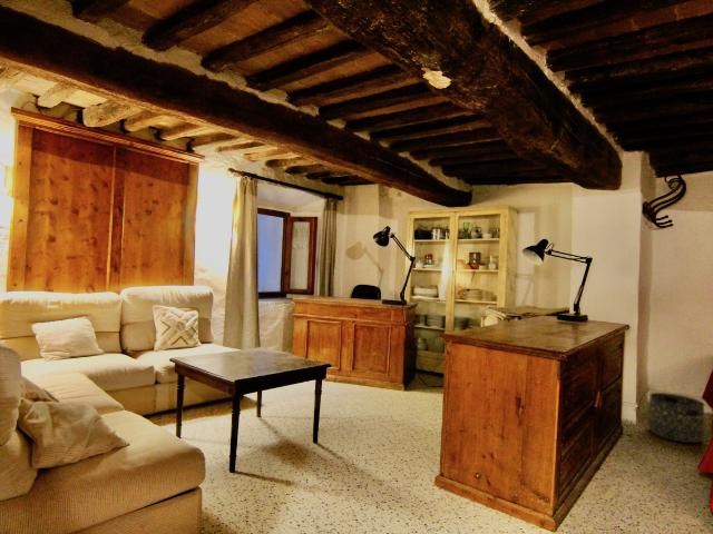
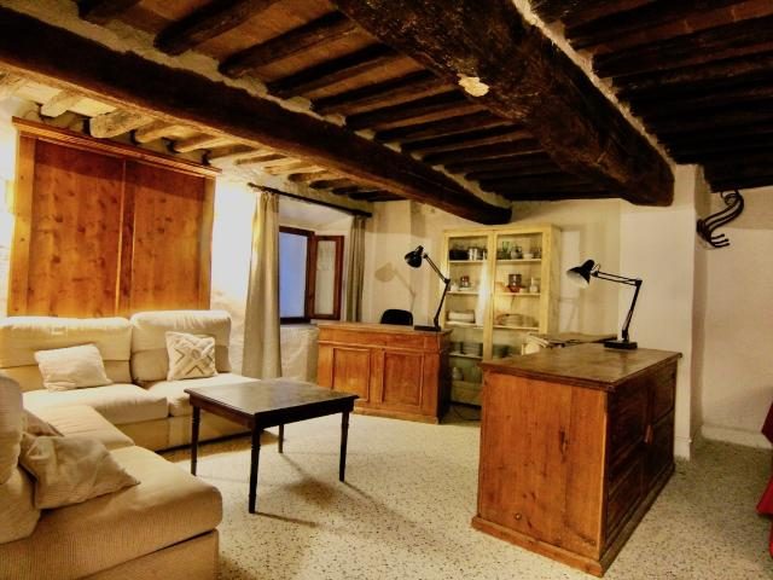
- basket [646,392,706,444]
